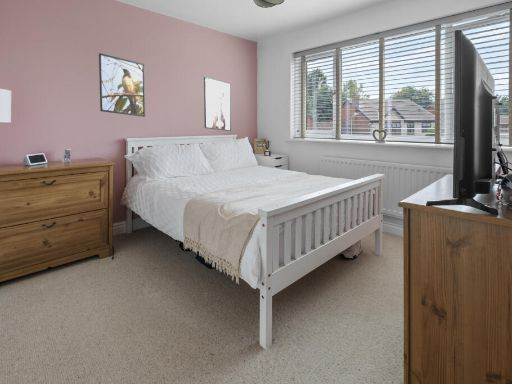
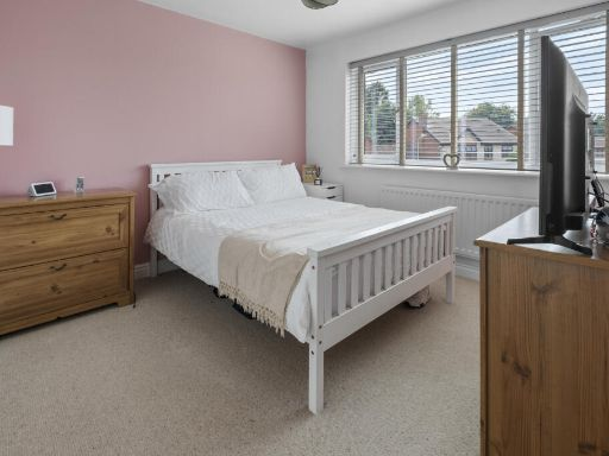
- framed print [98,52,146,118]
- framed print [203,76,232,132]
